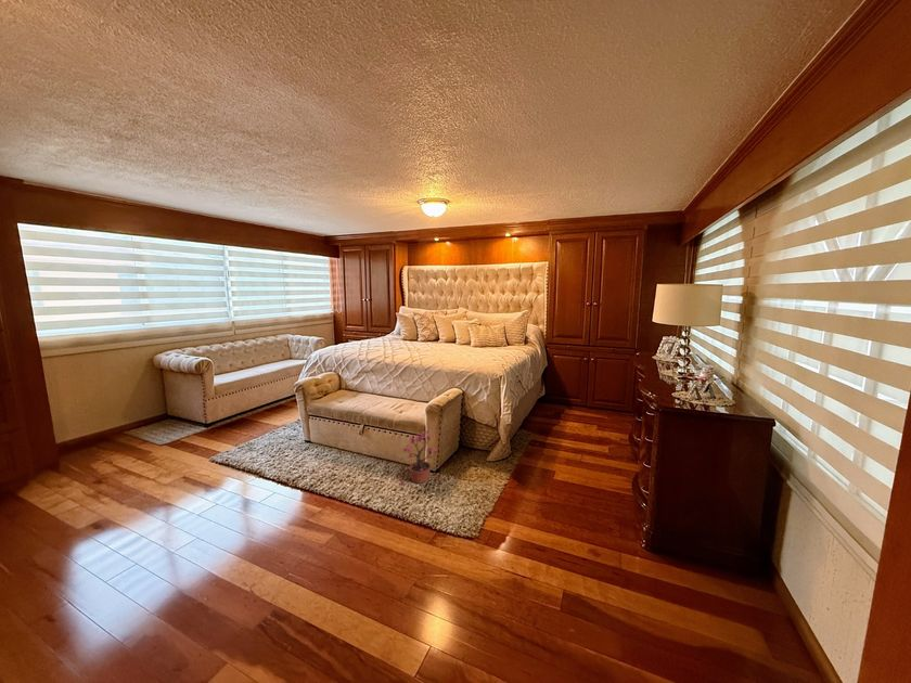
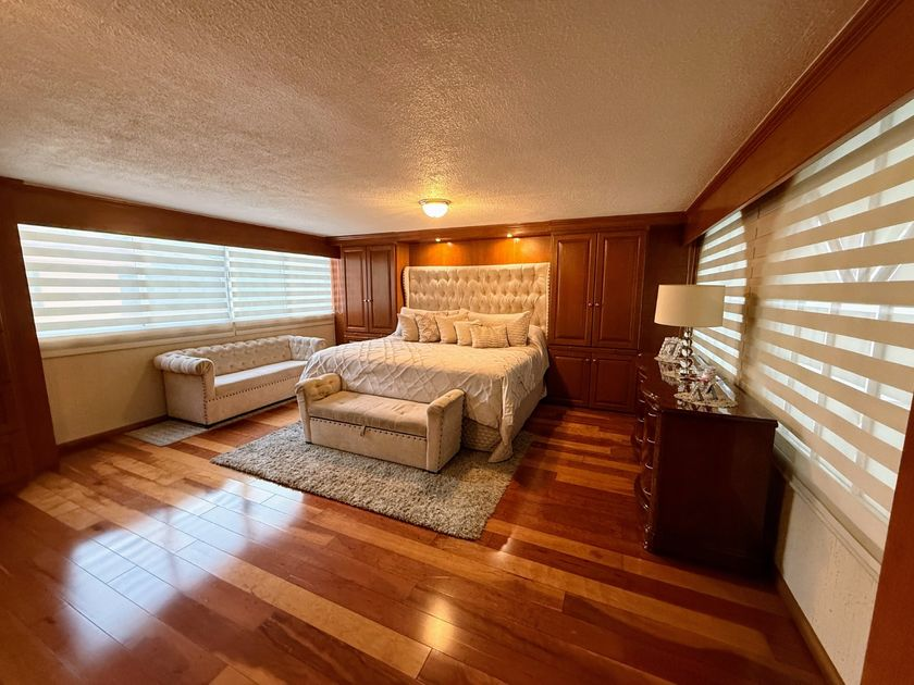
- potted plant [399,429,440,486]
